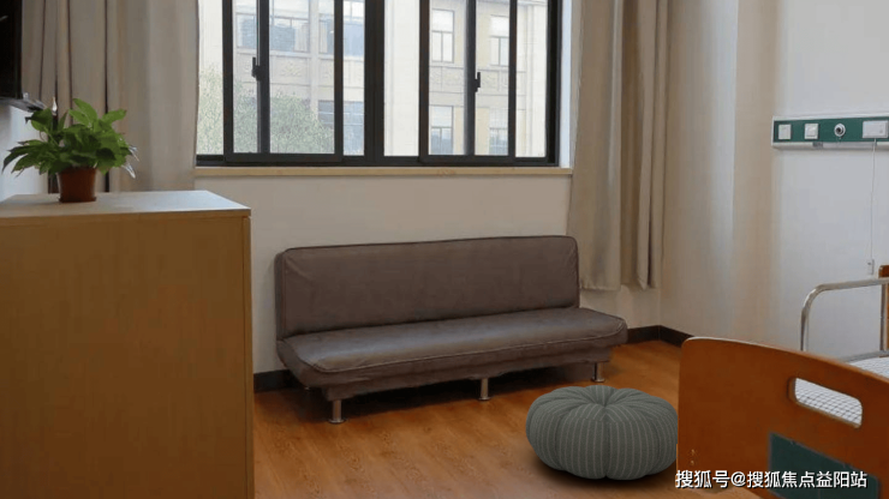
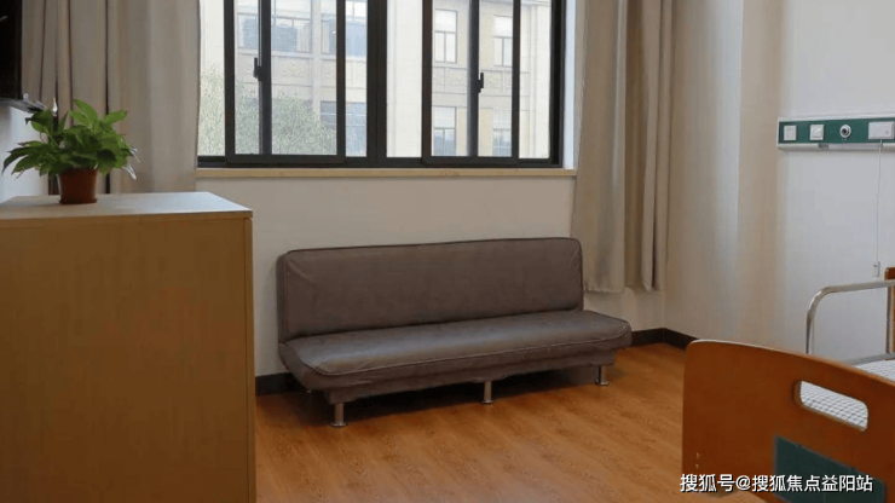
- pouf [525,384,679,481]
